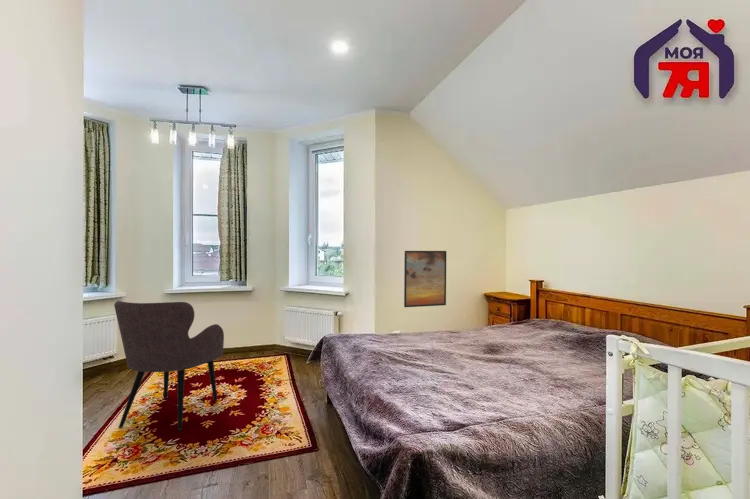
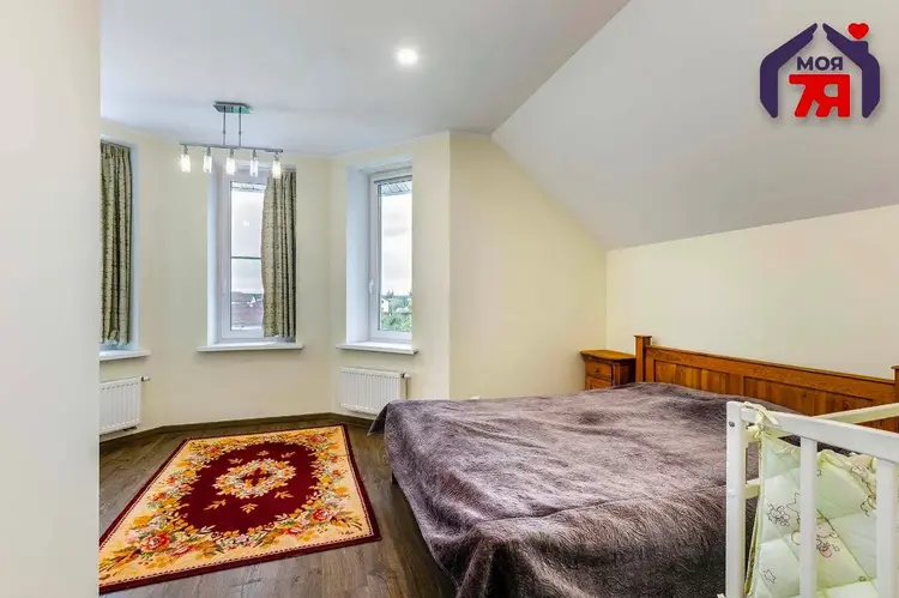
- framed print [403,250,447,308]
- armchair [113,300,225,431]
